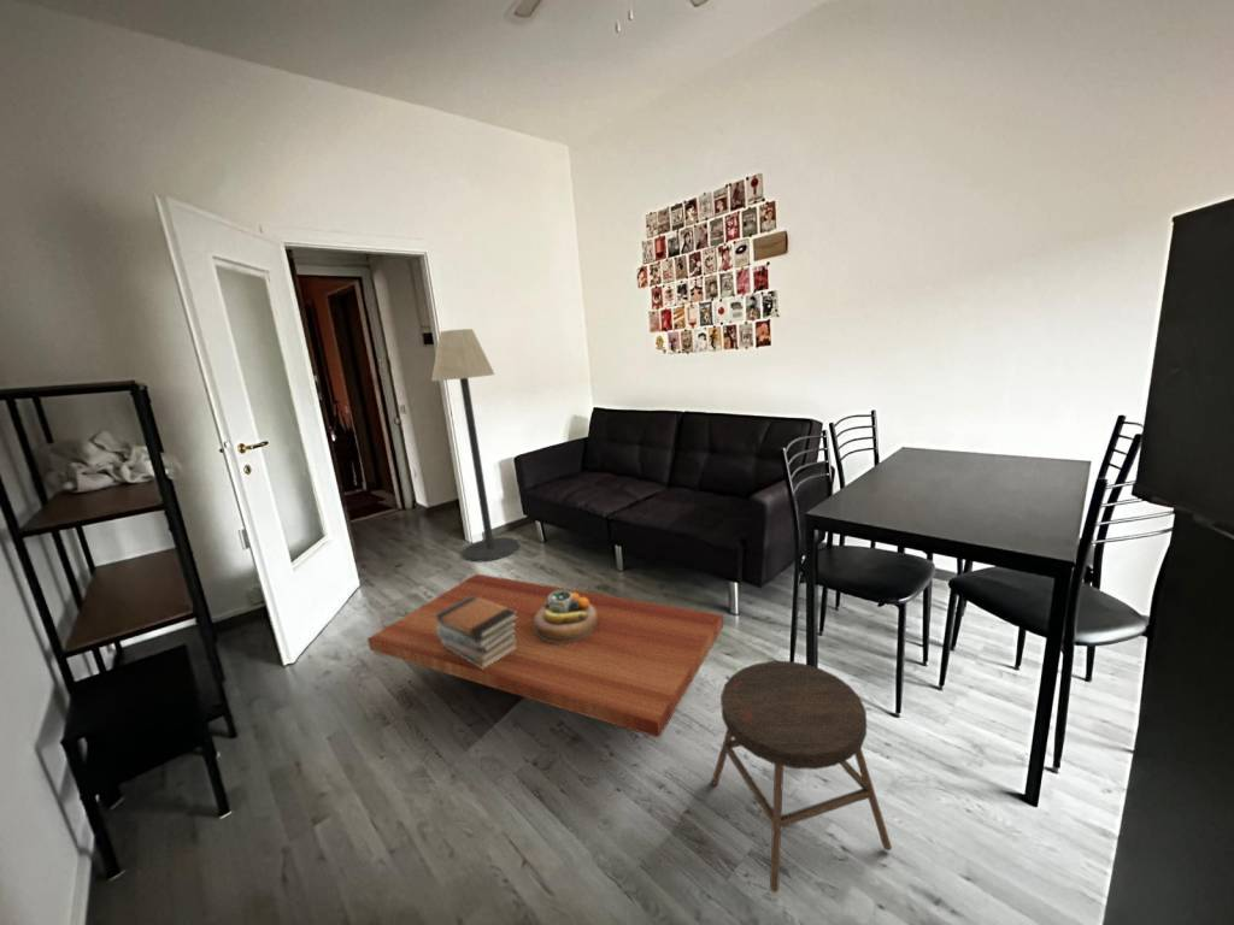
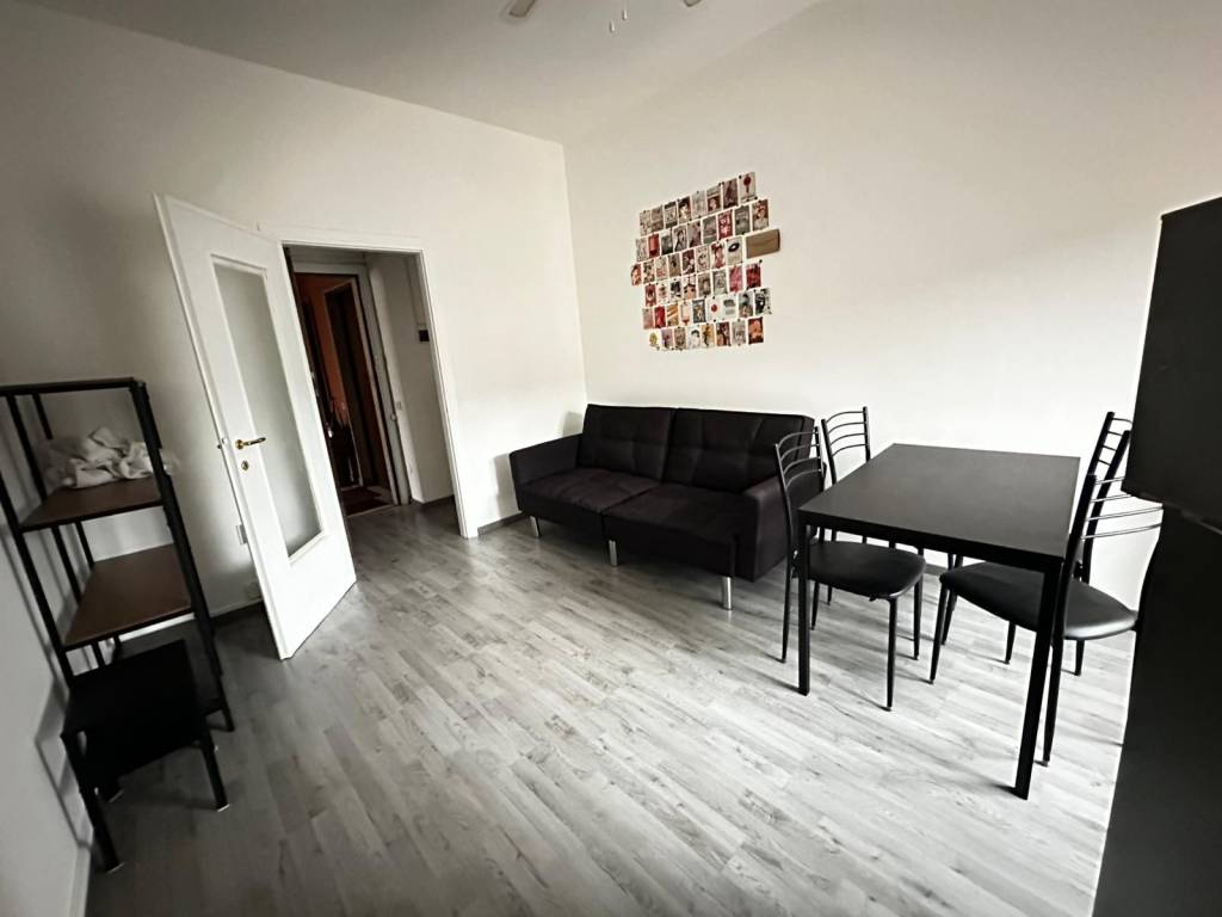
- decorative bowl [534,590,597,643]
- floor lamp [430,328,519,562]
- coffee table [366,572,724,740]
- book stack [435,596,518,670]
- stool [710,660,893,894]
